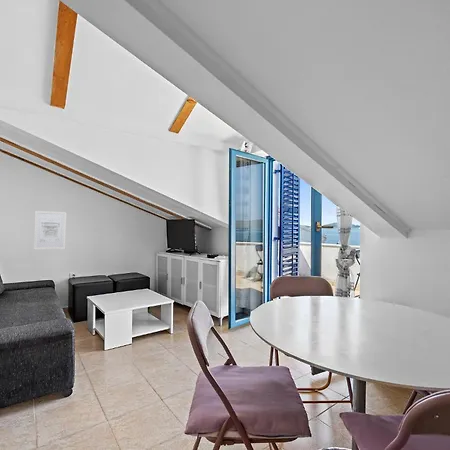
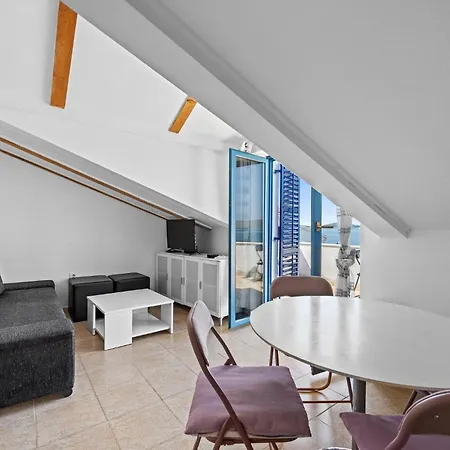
- wall art [33,210,67,251]
